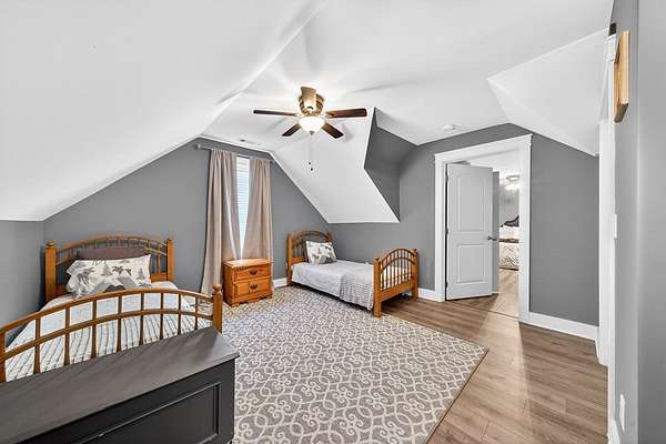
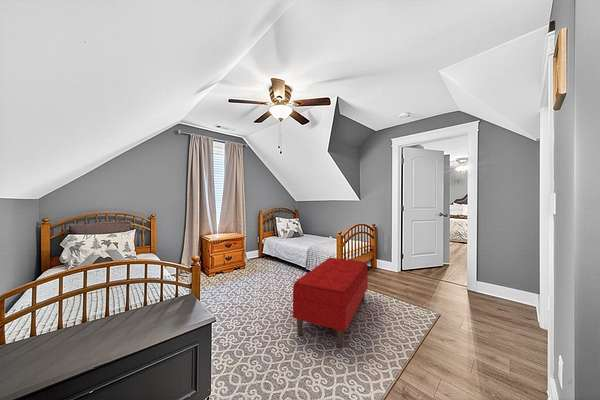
+ bench [292,257,369,349]
